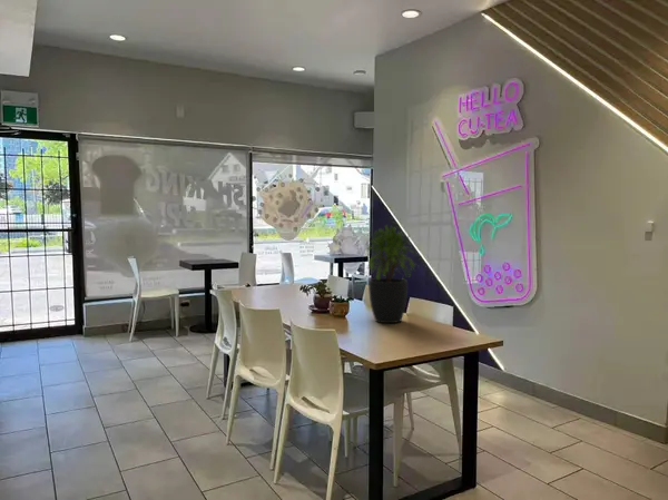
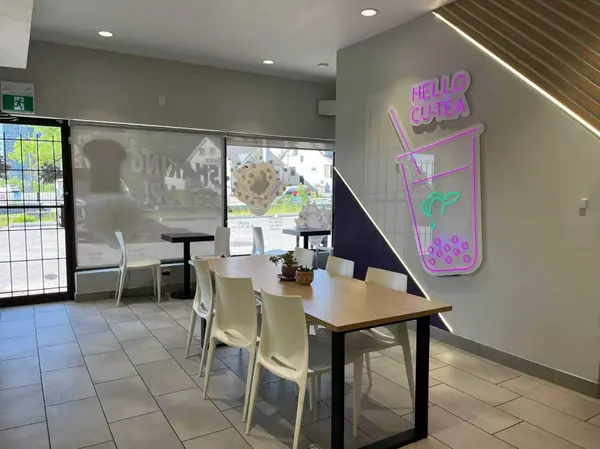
- potted plant [362,224,419,324]
